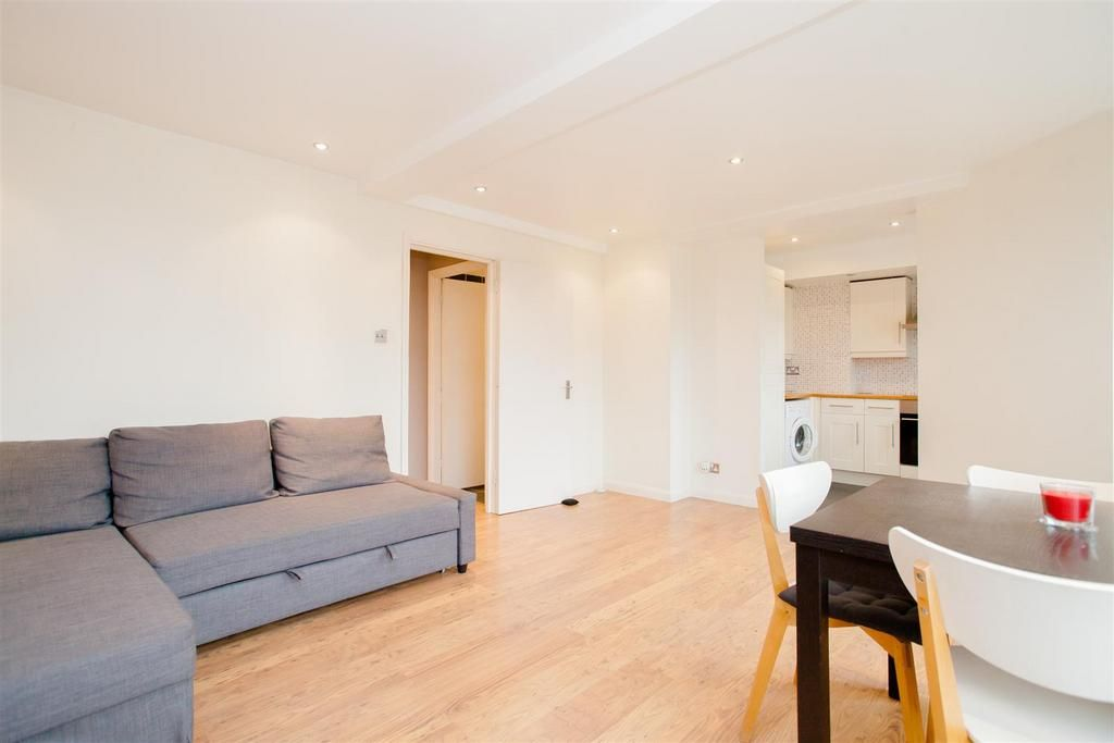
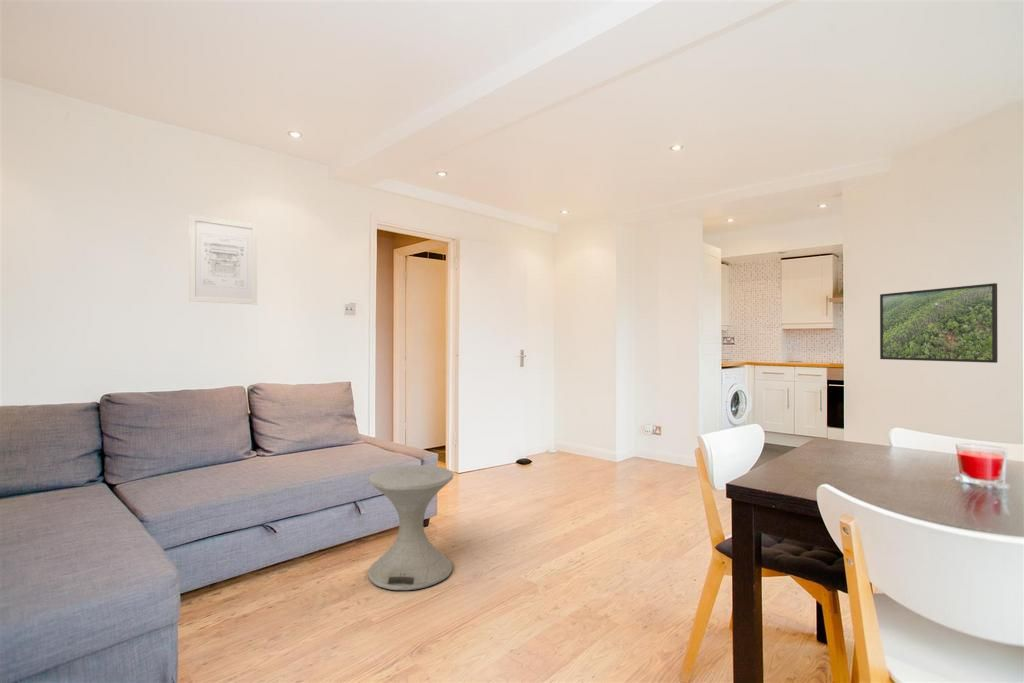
+ side table [367,464,454,591]
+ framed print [879,282,999,364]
+ wall art [188,214,258,306]
